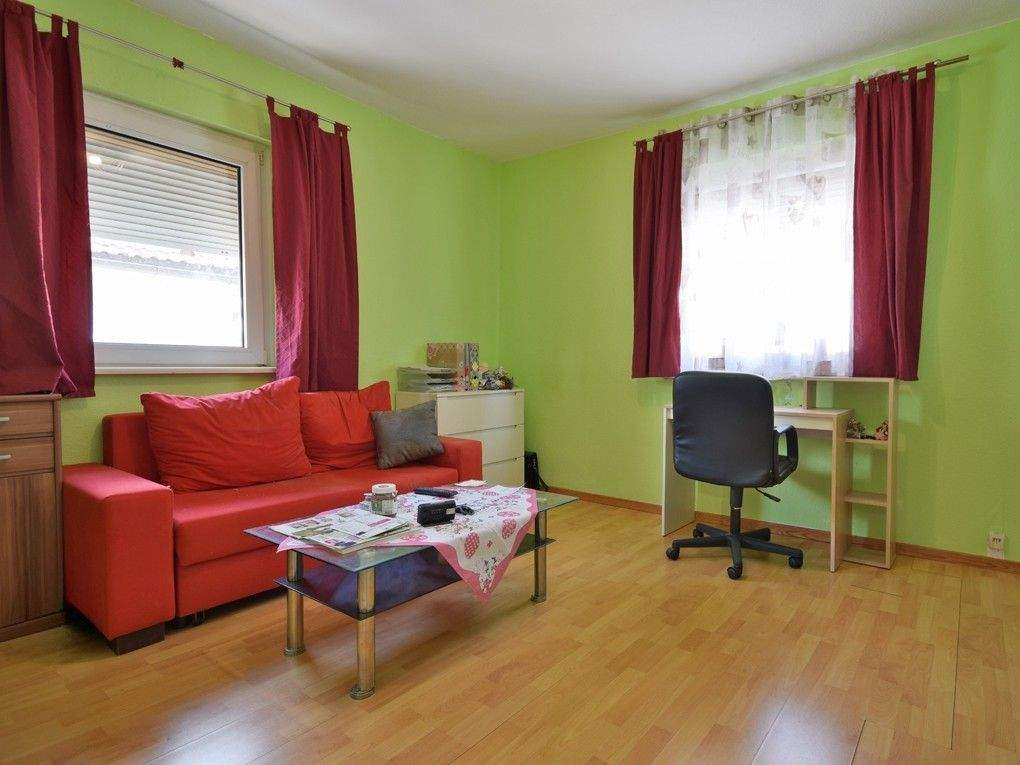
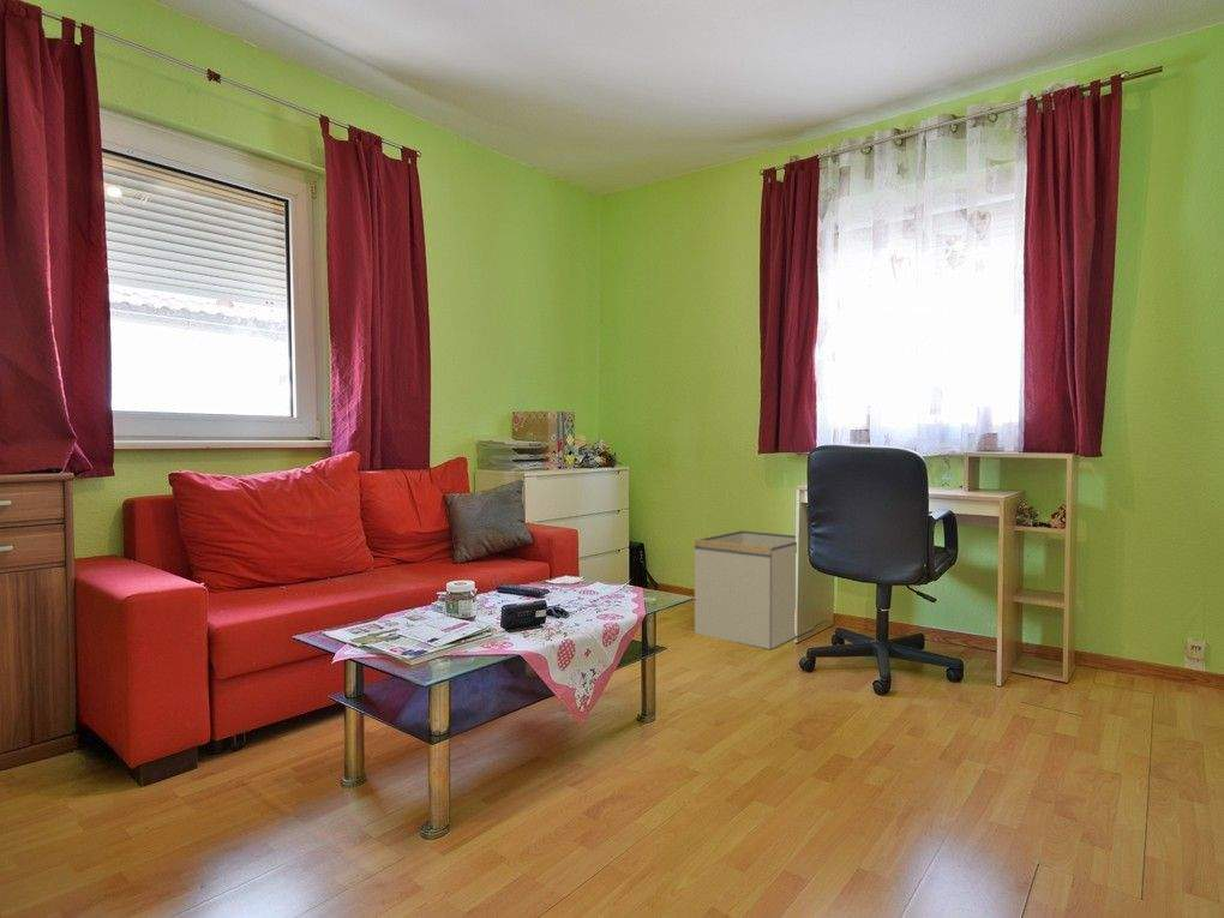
+ storage bin [694,529,816,650]
